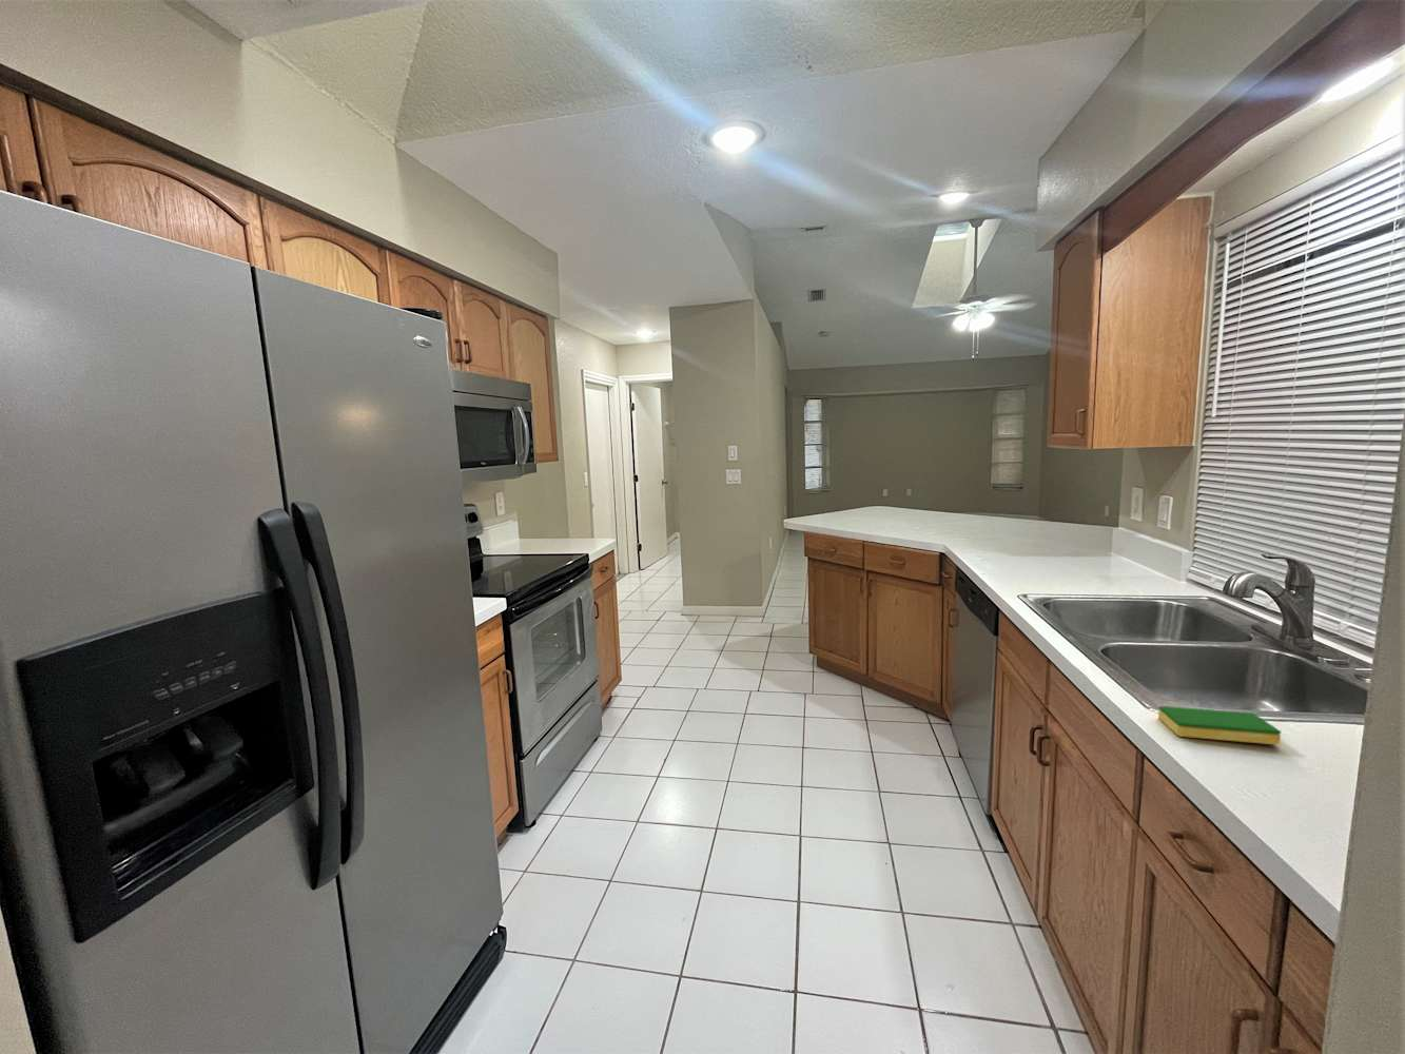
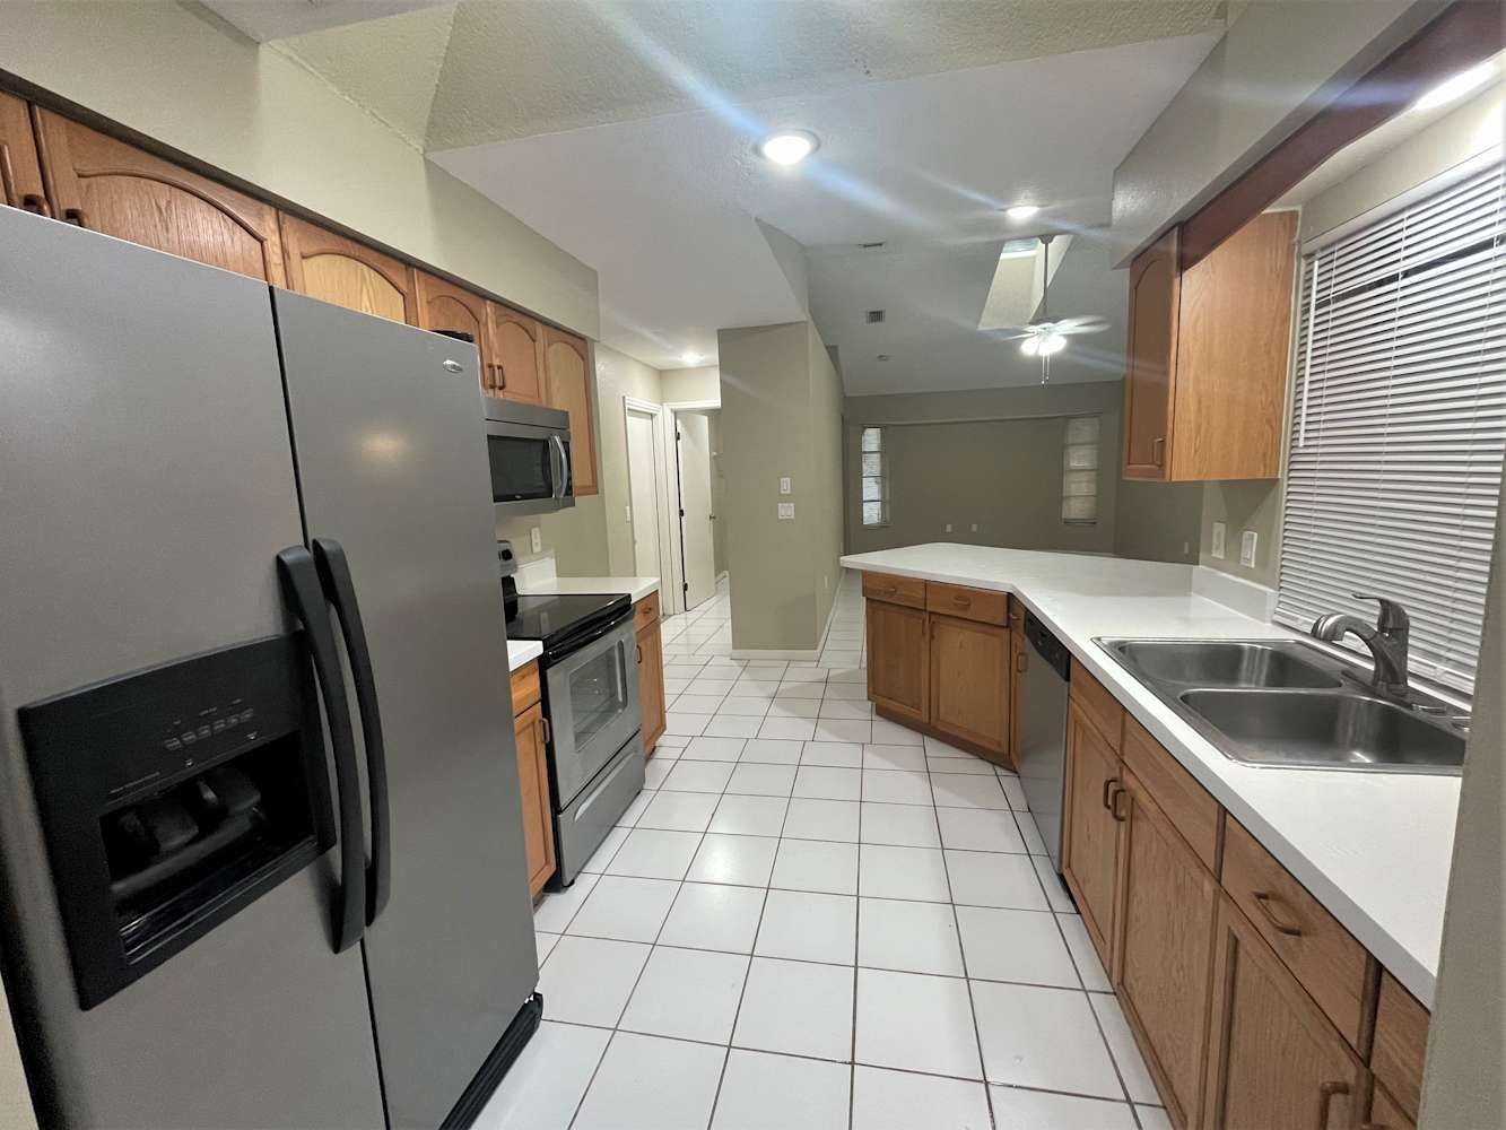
- dish sponge [1157,705,1282,746]
